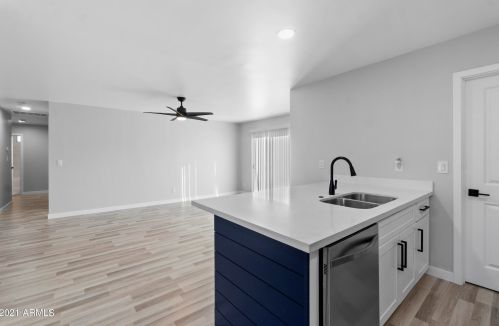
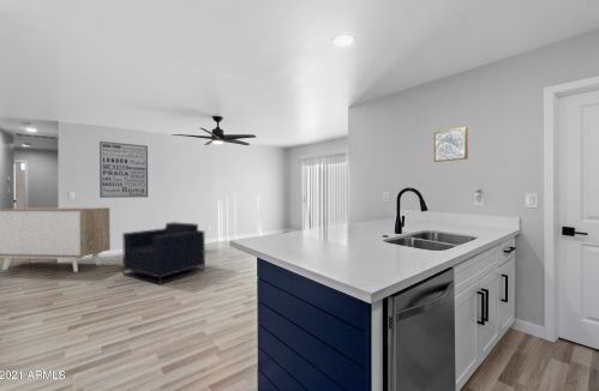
+ sideboard [0,206,112,273]
+ wall art [98,140,149,199]
+ armchair [121,221,206,285]
+ wall art [433,126,469,163]
